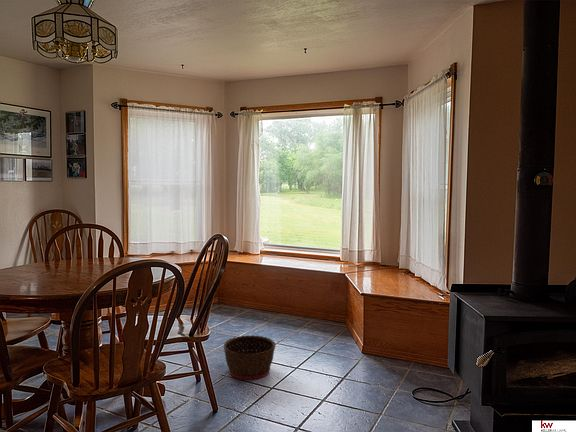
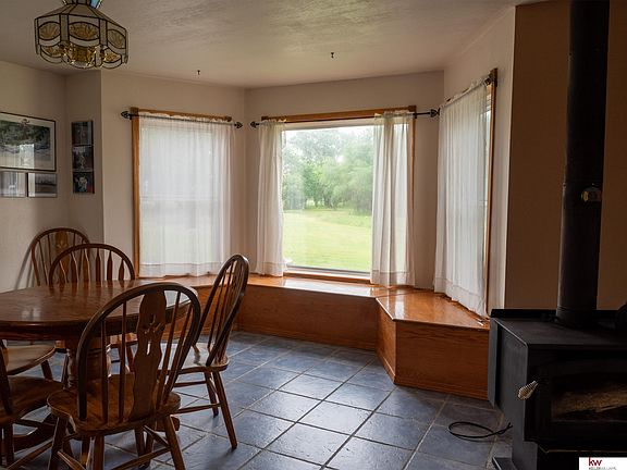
- basket [223,334,276,381]
